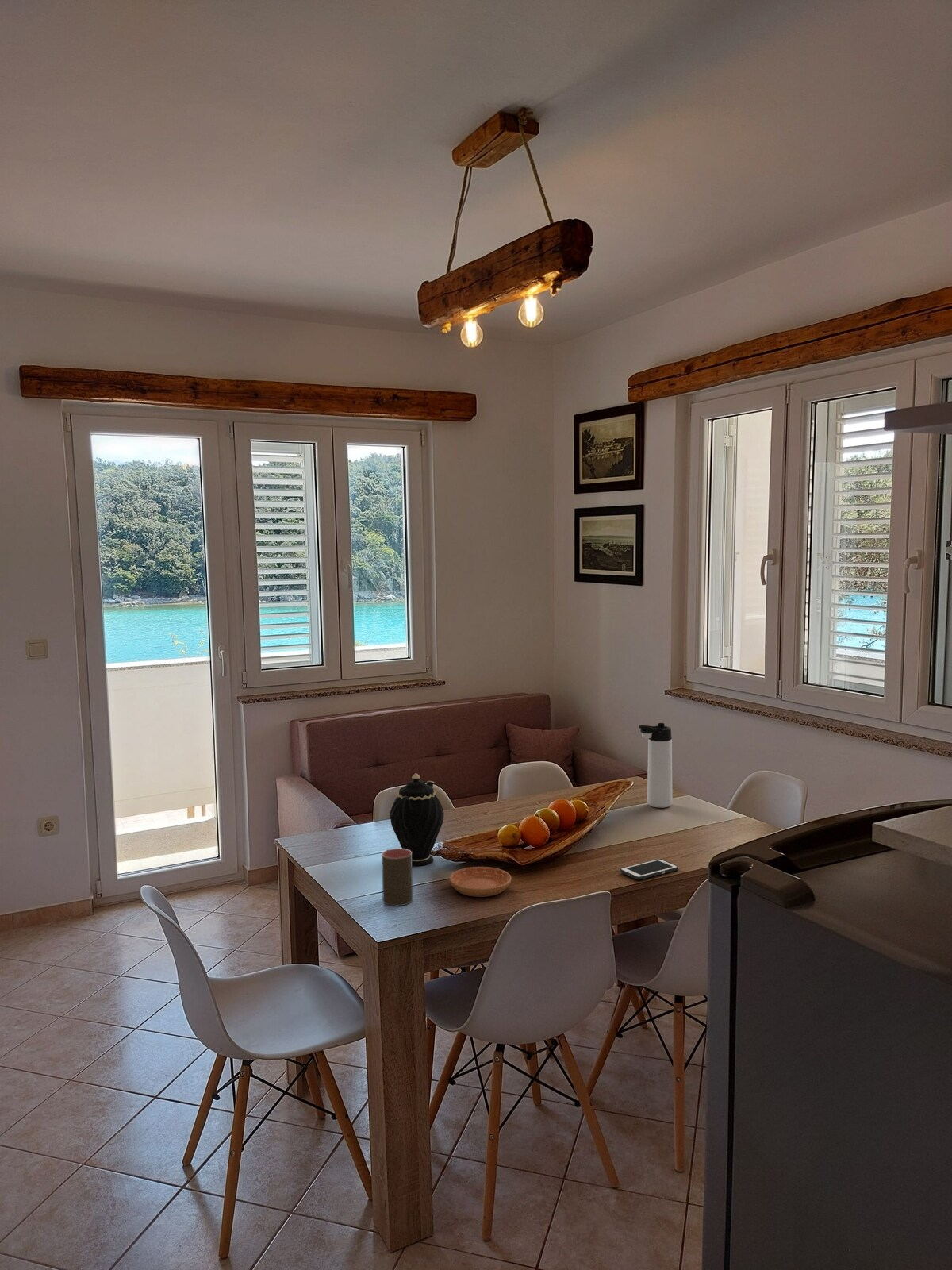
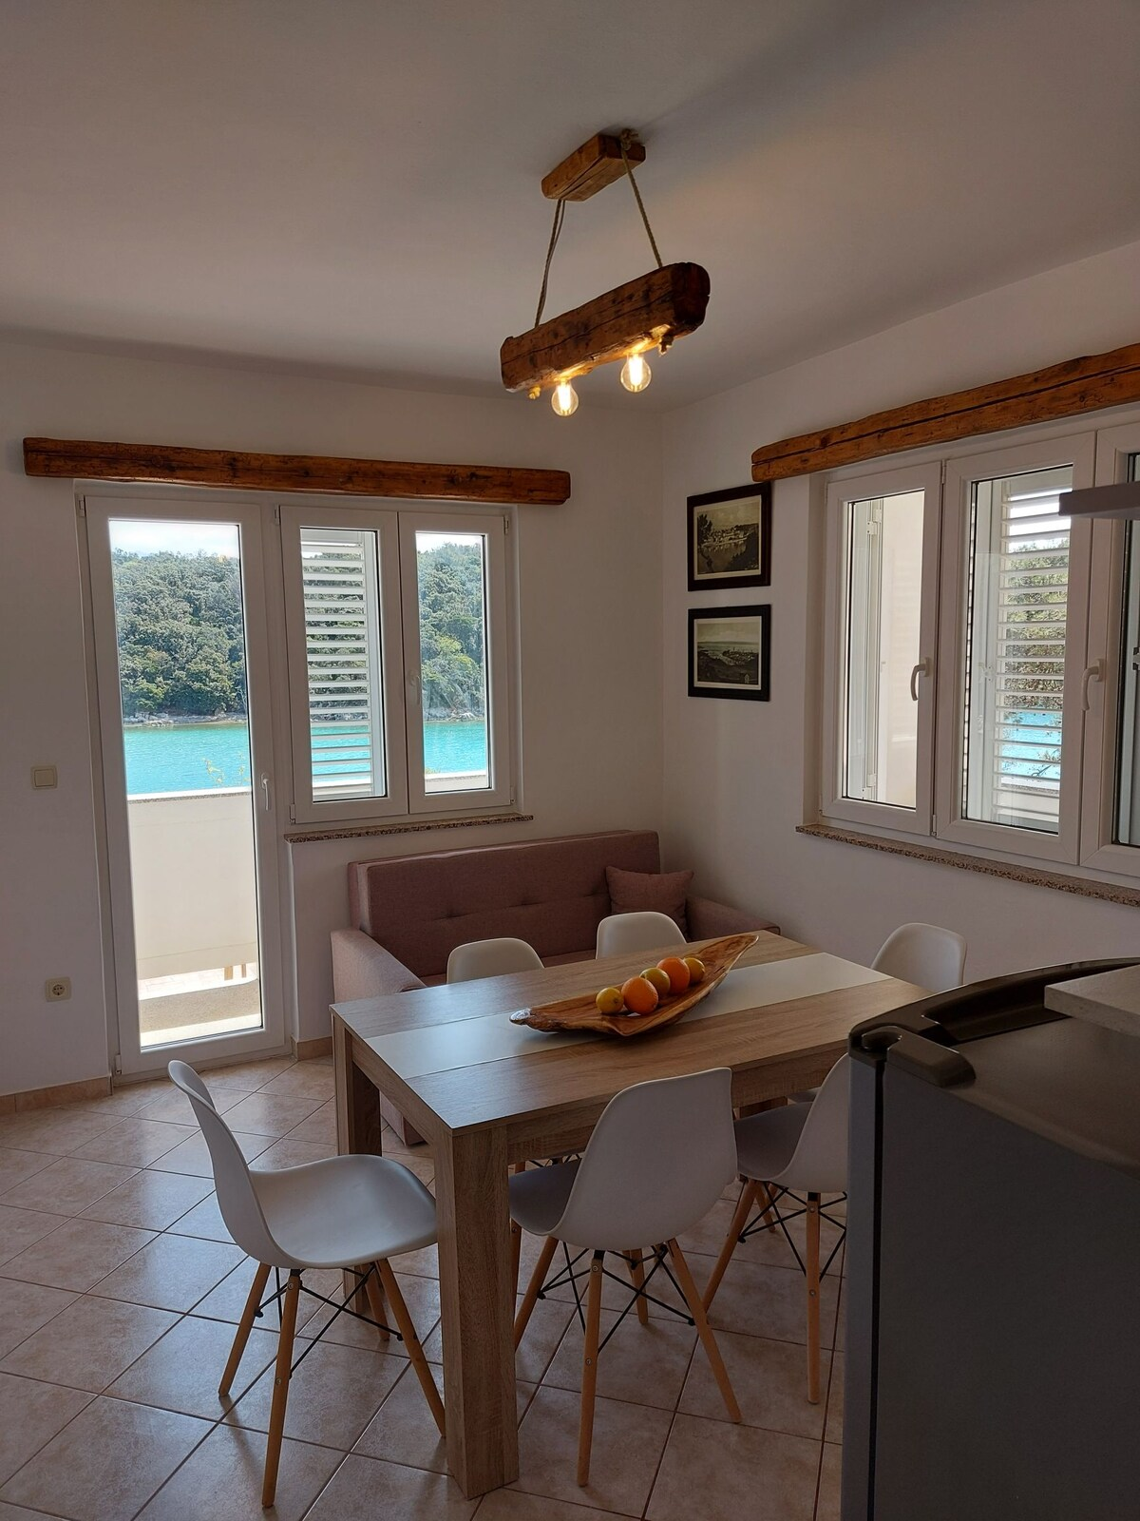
- teapot [390,772,444,867]
- cell phone [620,858,679,880]
- cup [381,848,413,906]
- saucer [448,866,512,898]
- thermos bottle [638,722,673,809]
